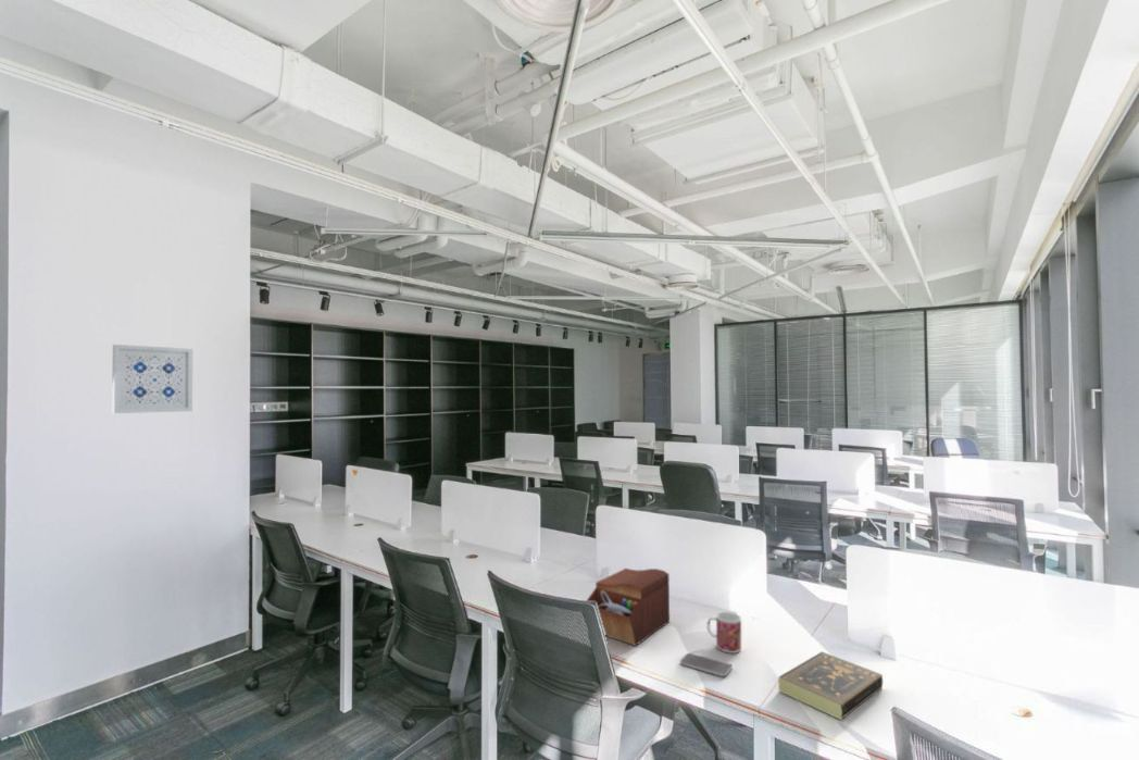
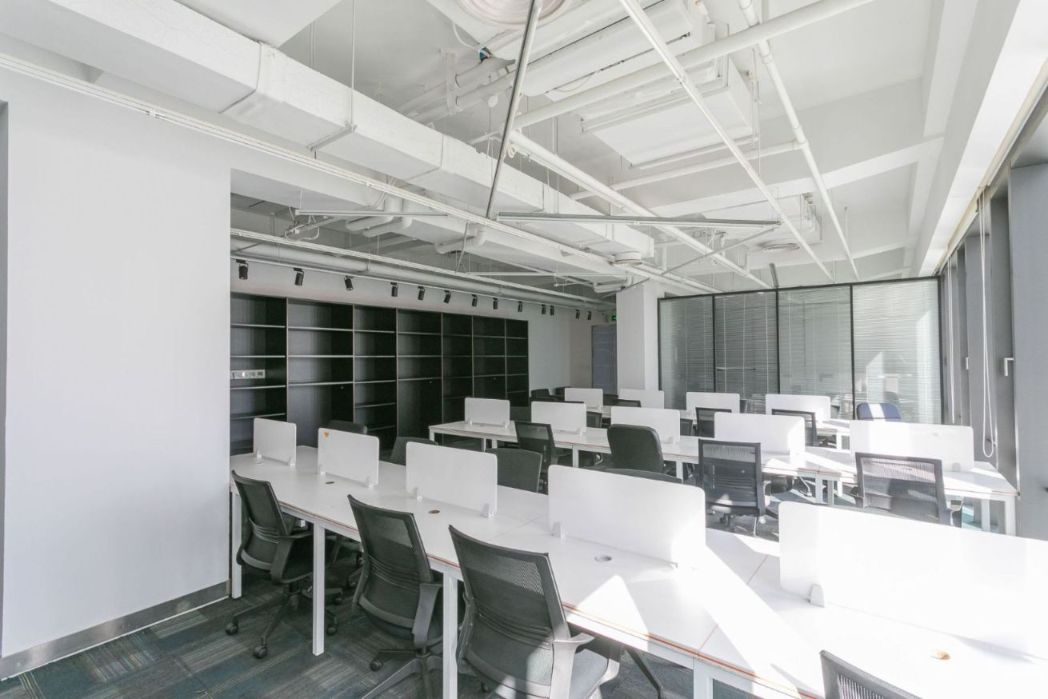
- smartphone [679,652,733,677]
- mug [706,611,742,655]
- sewing box [586,568,671,647]
- book [777,650,884,721]
- wall art [111,344,193,414]
